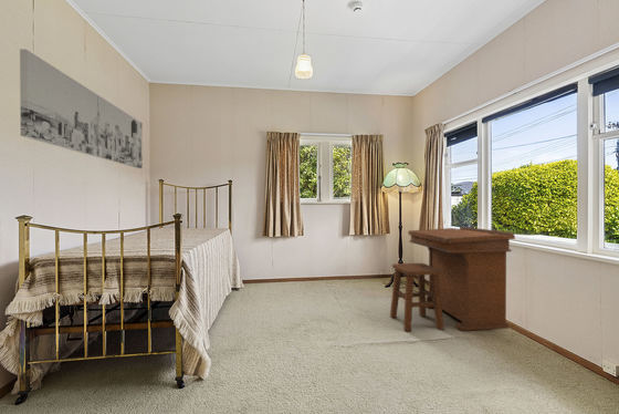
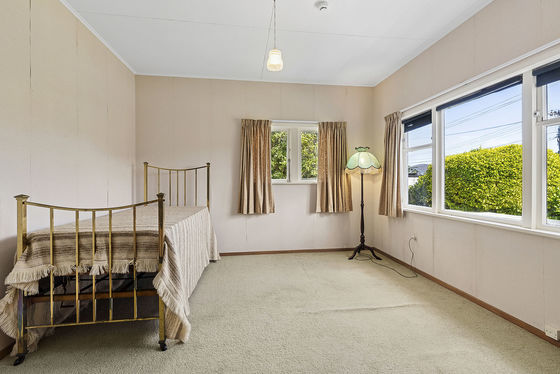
- desk [389,226,516,333]
- wall art [19,48,144,169]
